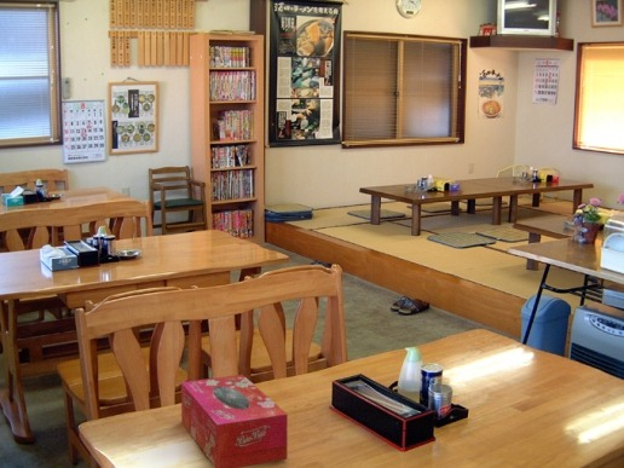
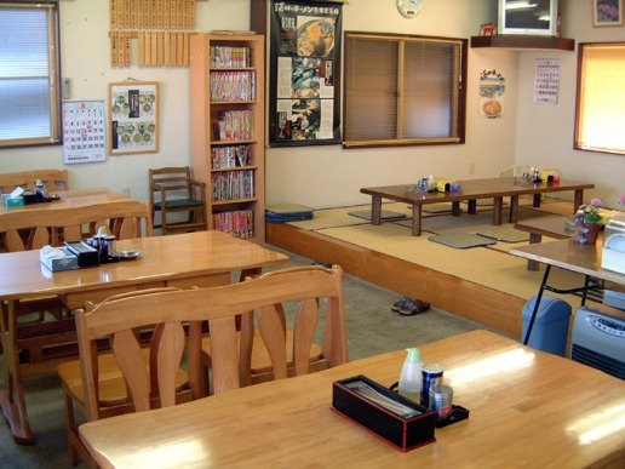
- tissue box [180,374,289,468]
